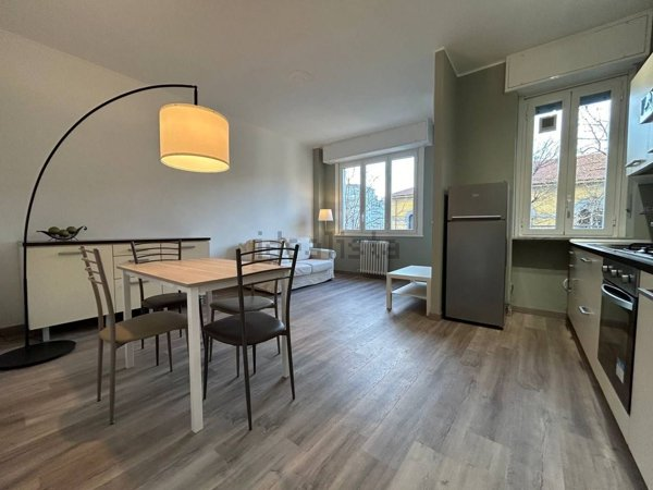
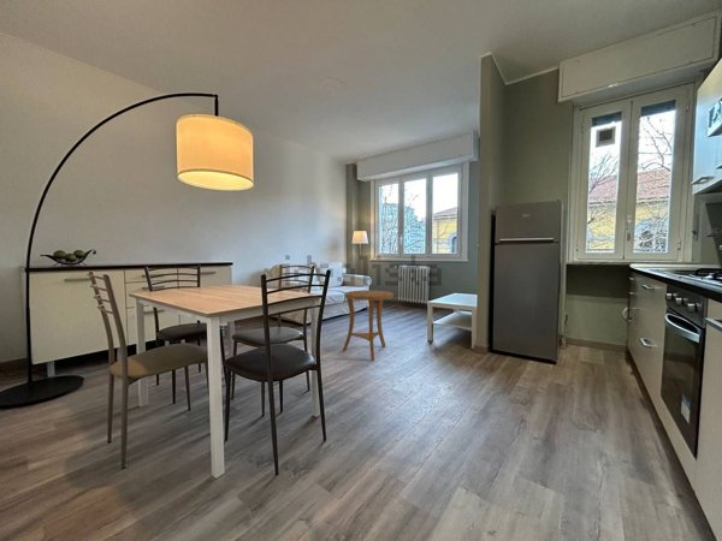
+ side table [342,290,395,362]
